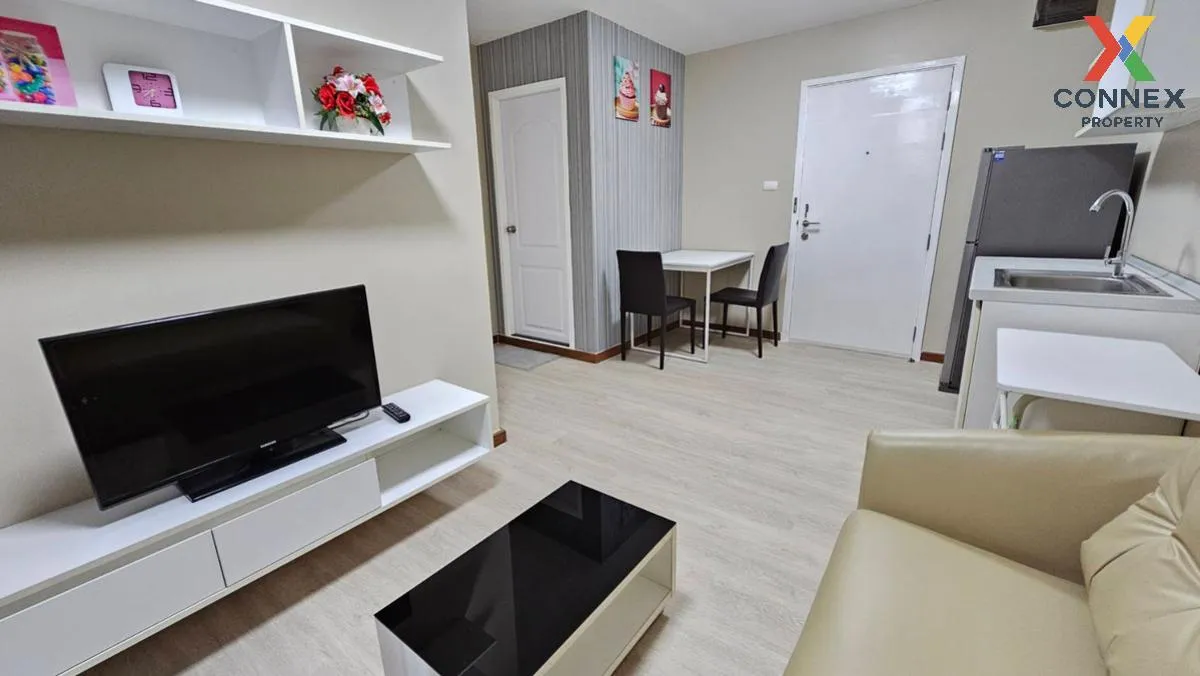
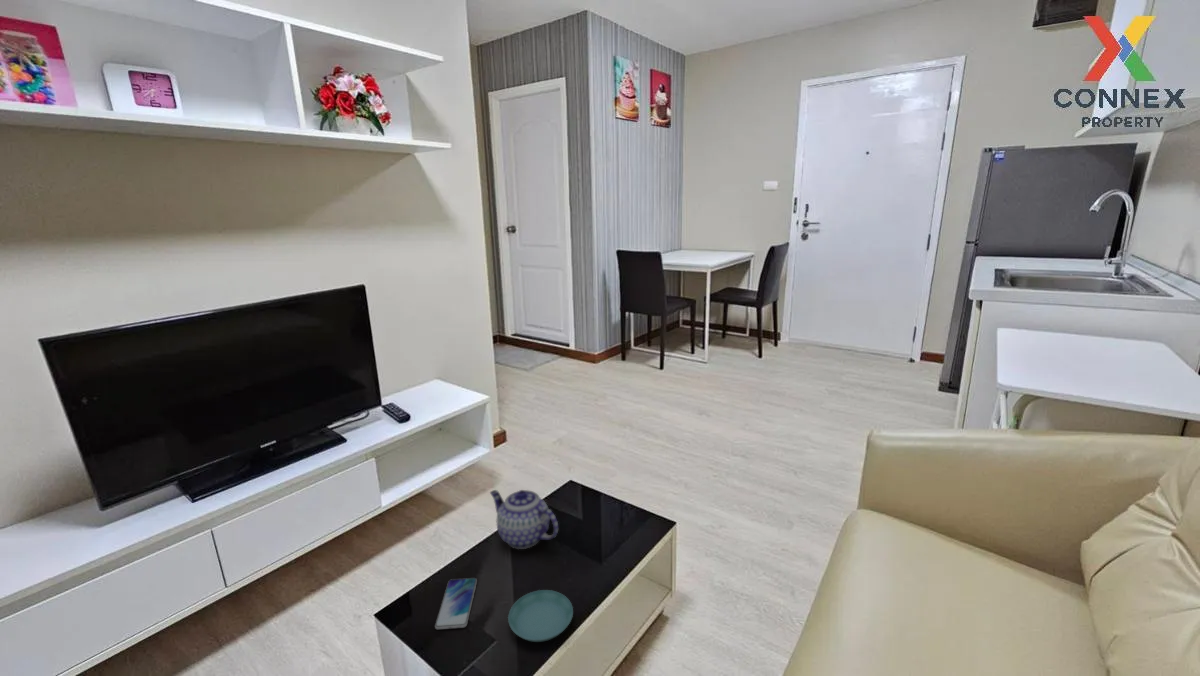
+ teapot [489,489,559,550]
+ saucer [507,589,574,643]
+ smartphone [434,577,478,630]
